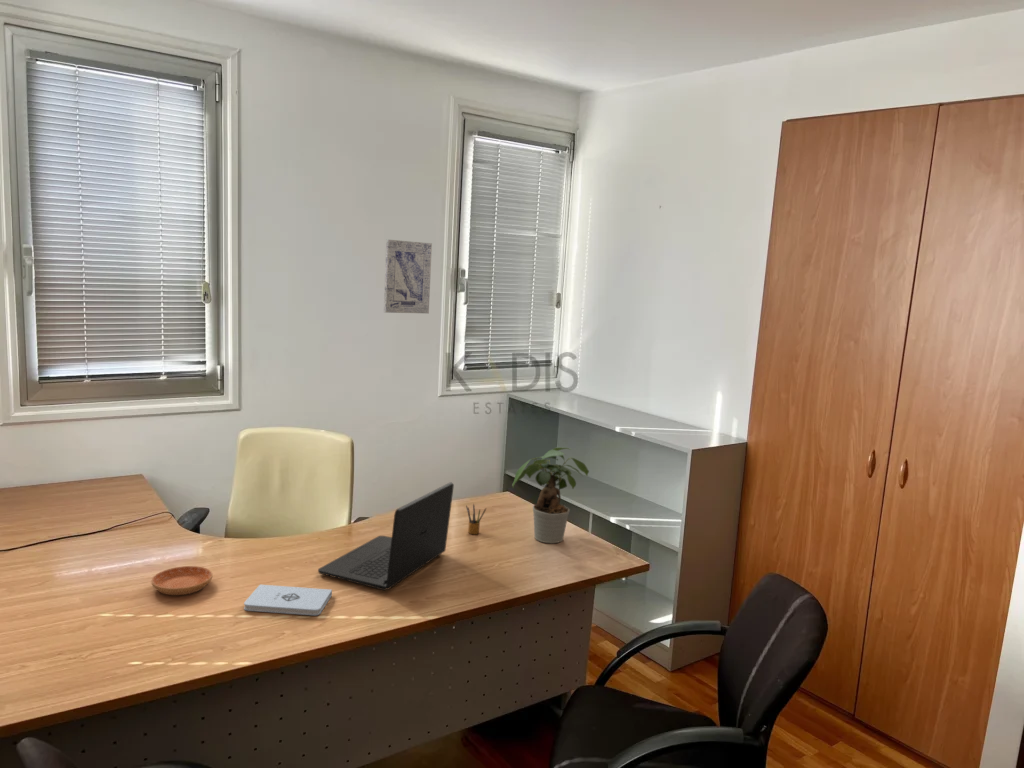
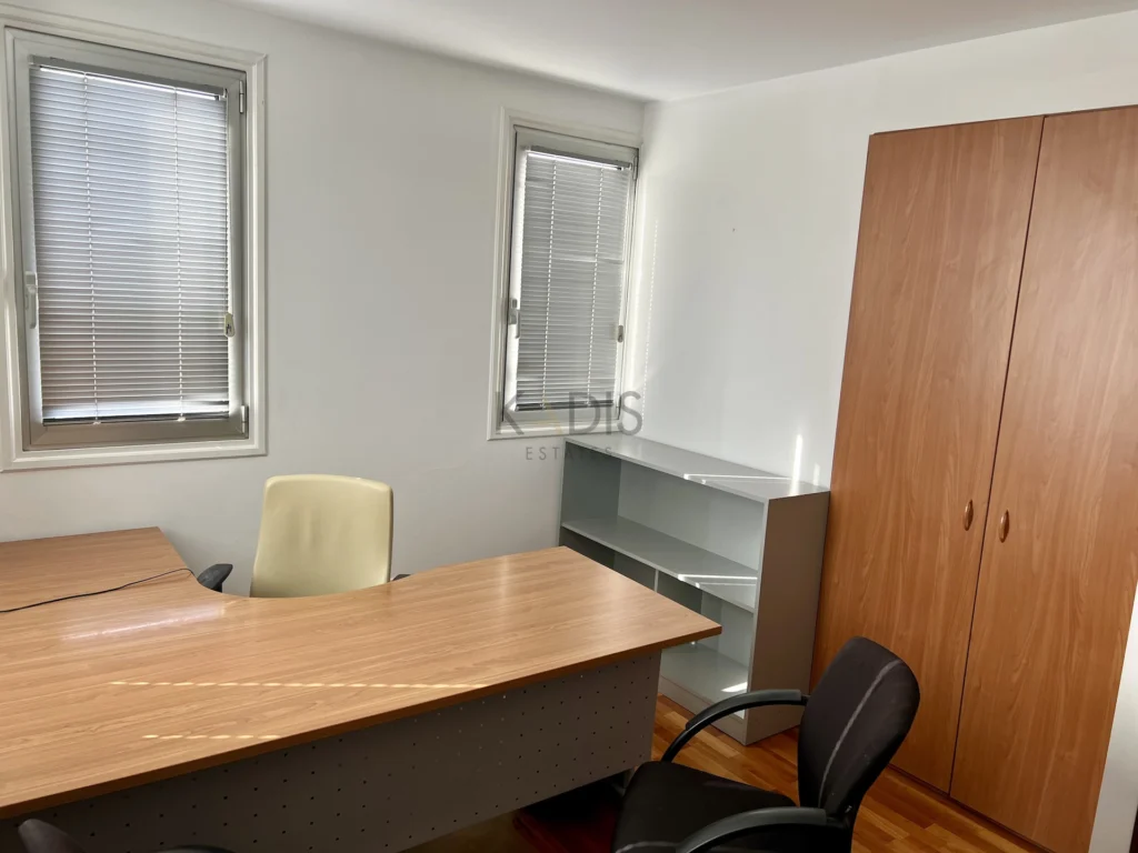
- laptop [317,481,455,591]
- notepad [243,584,333,616]
- potted plant [511,446,590,544]
- pencil box [465,502,487,535]
- wall art [383,239,433,314]
- saucer [150,565,214,596]
